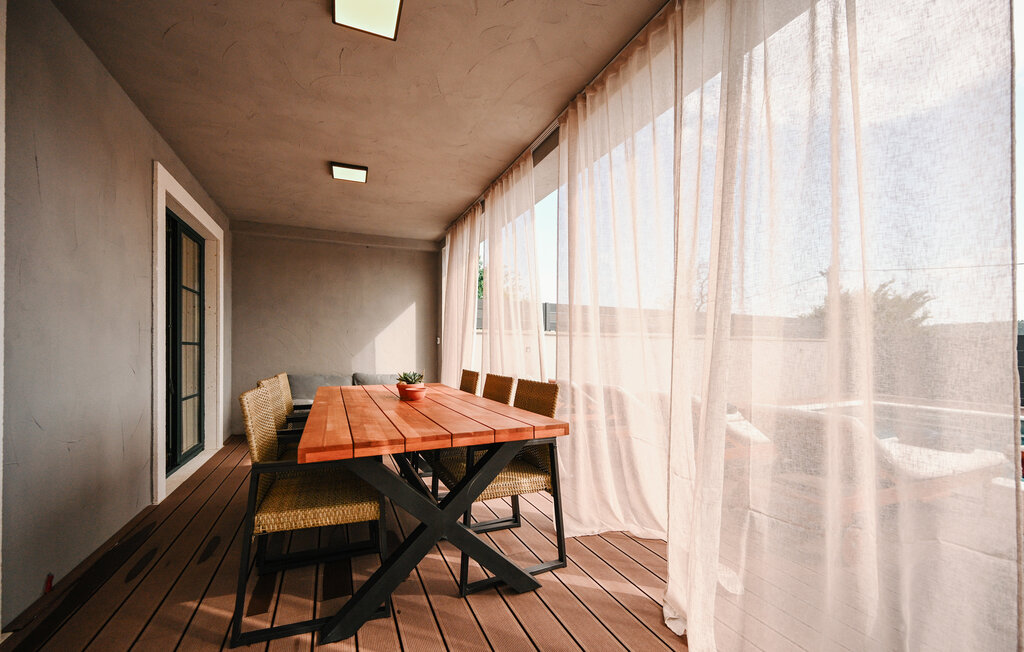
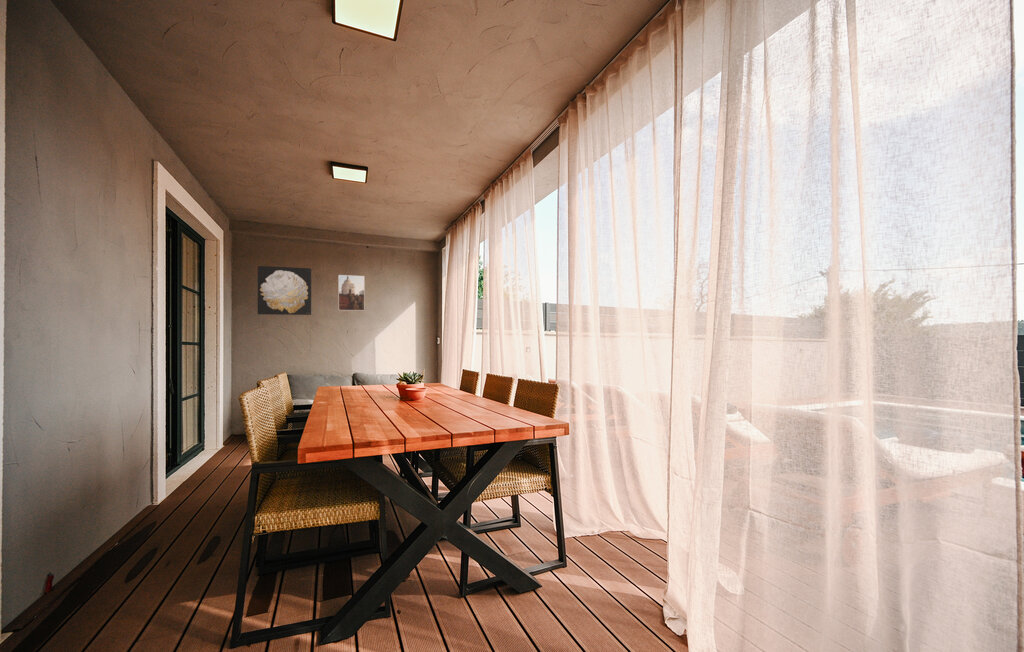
+ wall art [257,265,312,316]
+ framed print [338,274,366,312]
